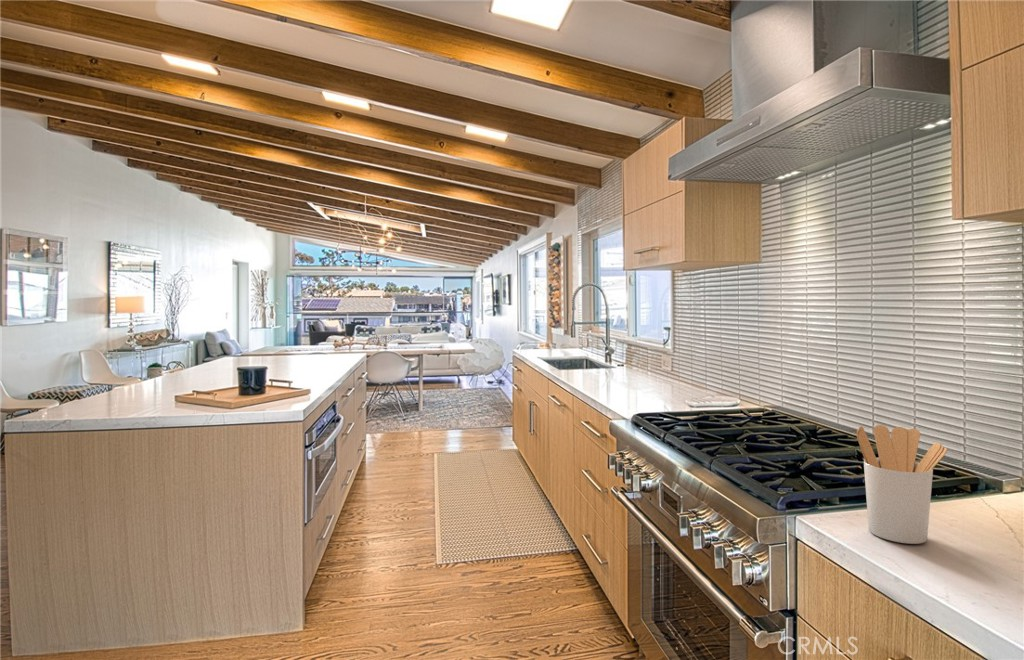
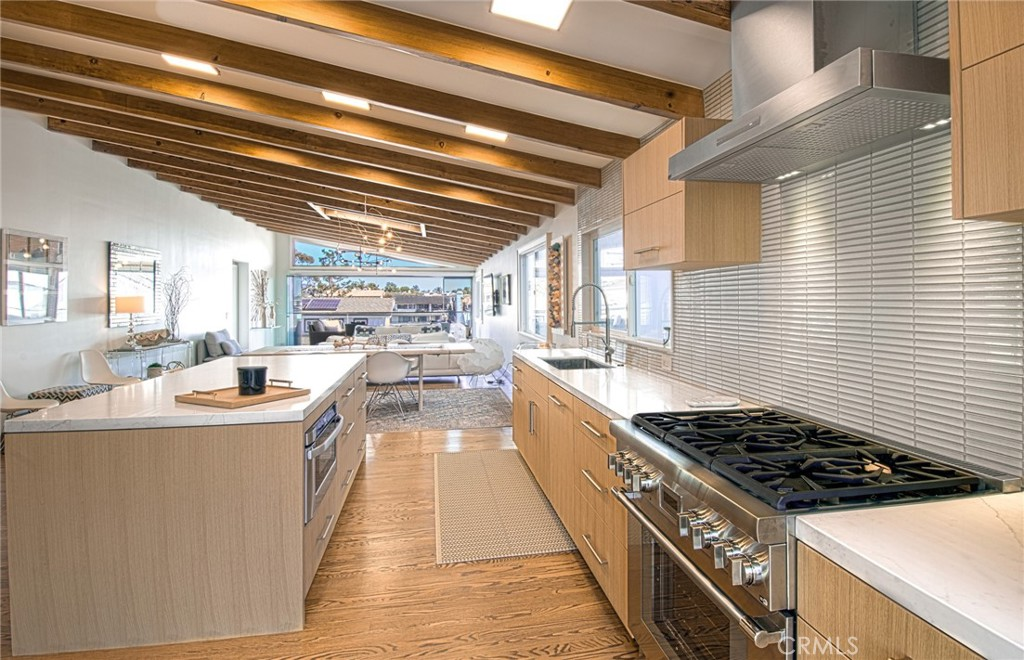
- utensil holder [856,424,948,545]
